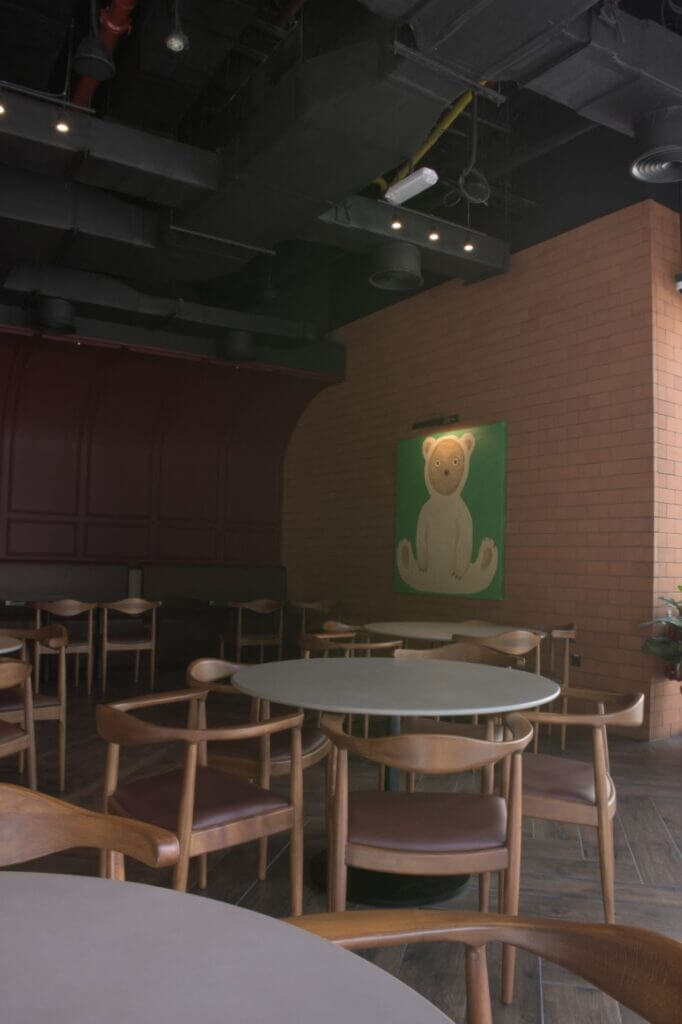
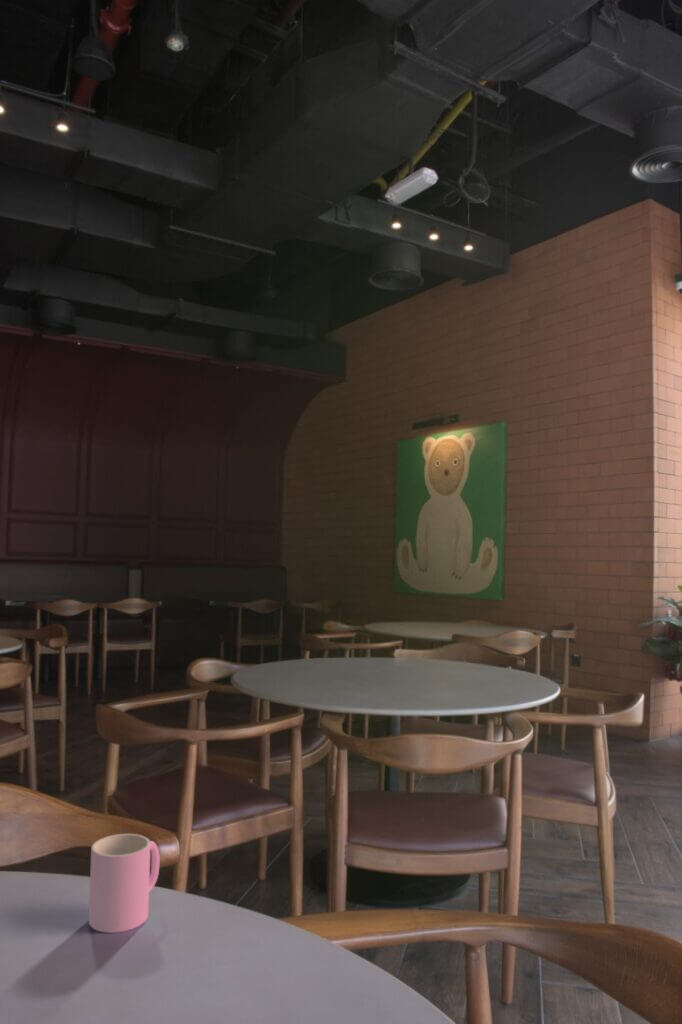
+ cup [88,833,161,934]
